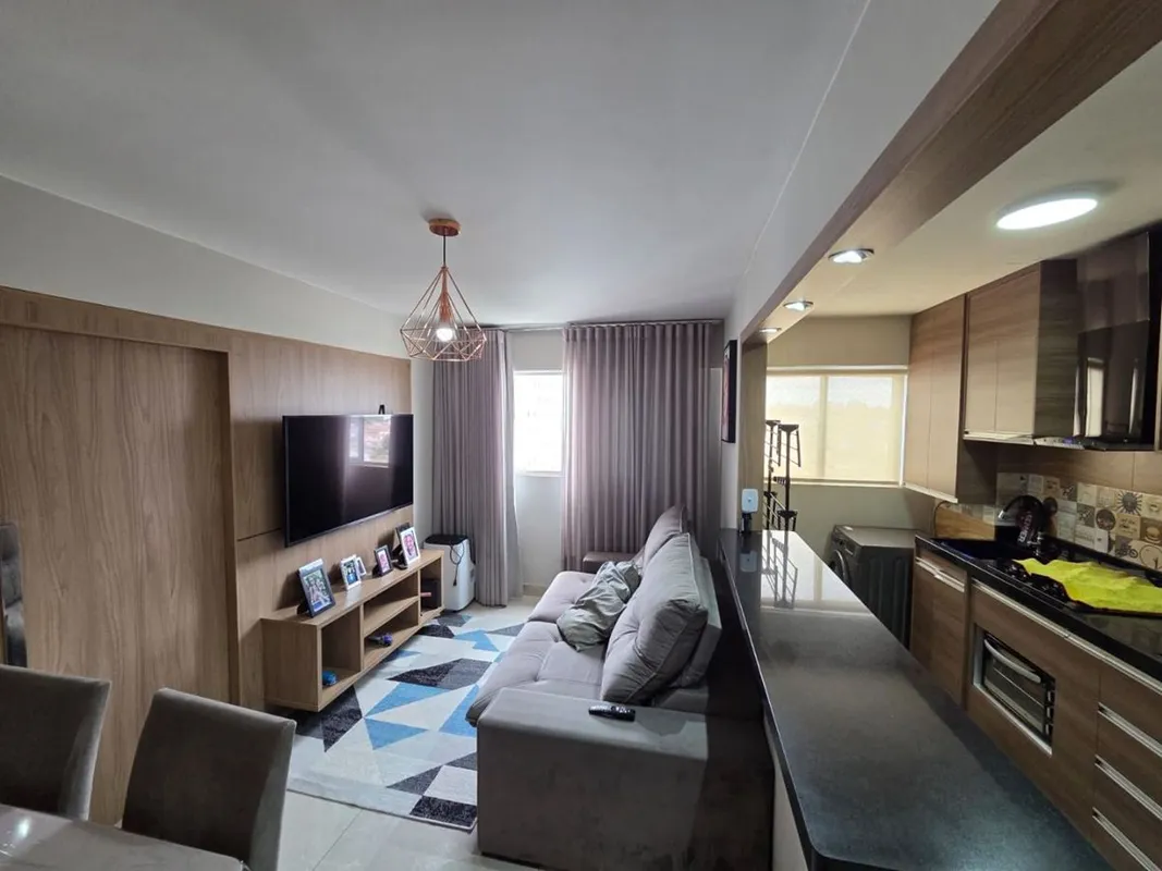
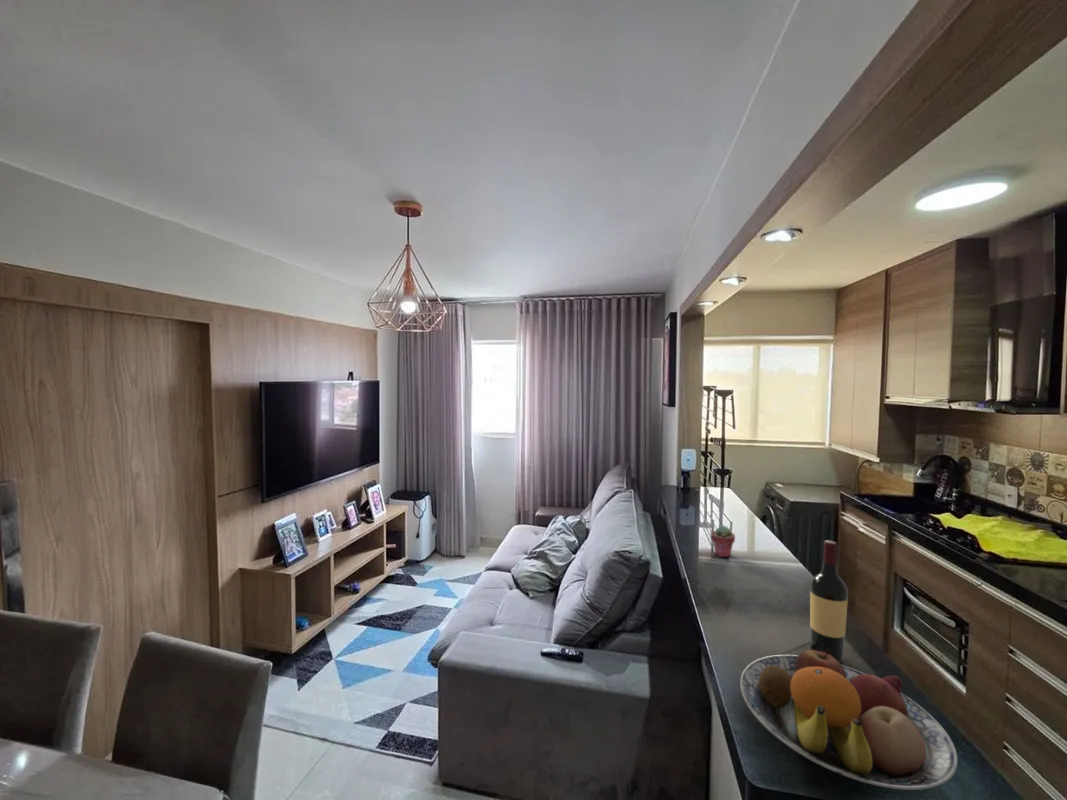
+ wine bottle [809,539,849,664]
+ potted succulent [709,524,736,558]
+ fruit bowl [739,649,958,791]
